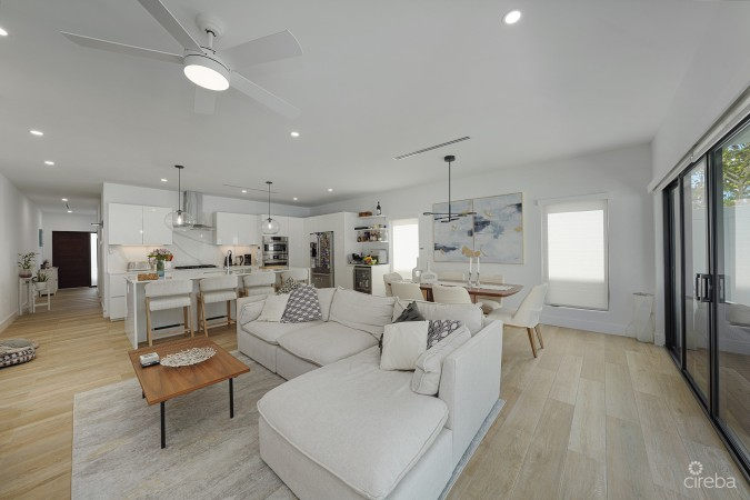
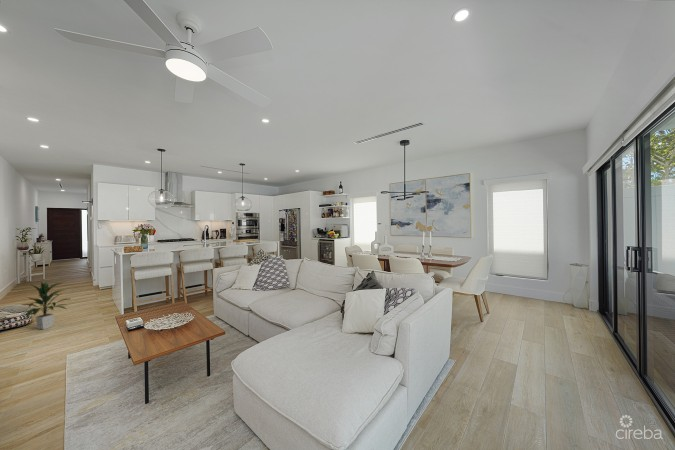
+ indoor plant [21,281,70,330]
